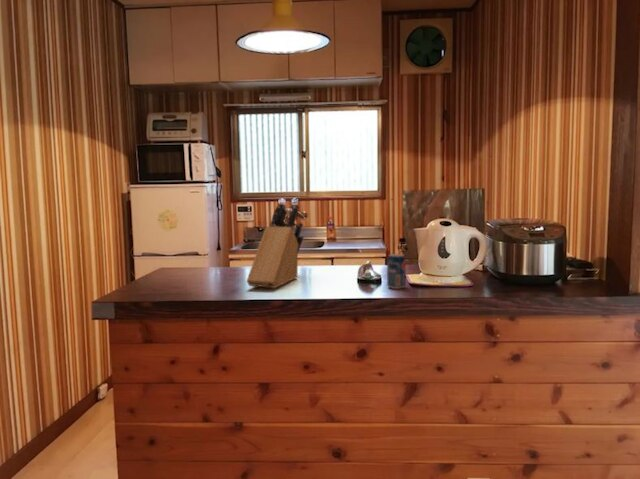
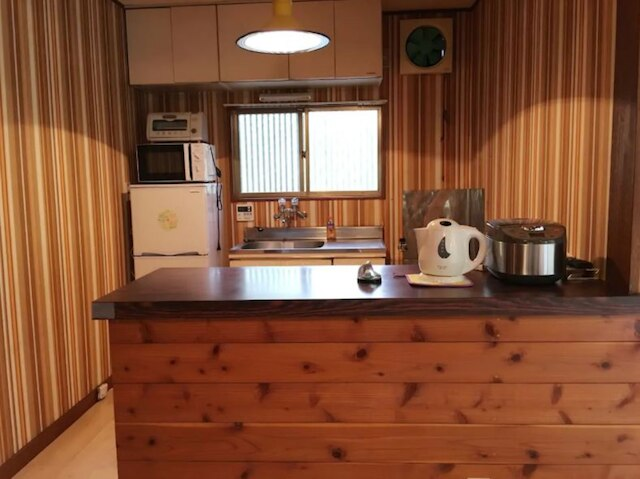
- beverage can [386,253,407,290]
- knife block [246,202,304,289]
